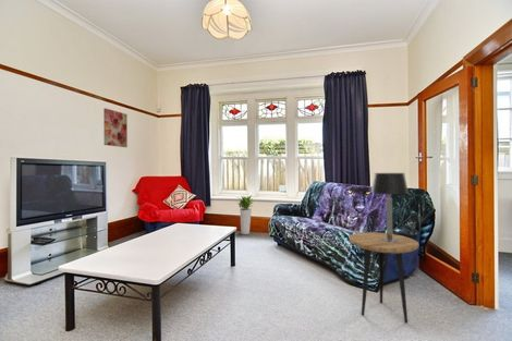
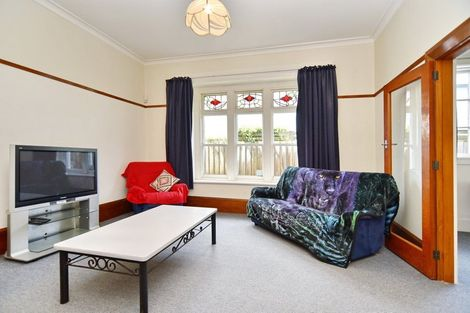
- wall art [102,107,129,148]
- planter [235,194,256,235]
- table lamp [369,172,410,242]
- side table [349,231,420,324]
